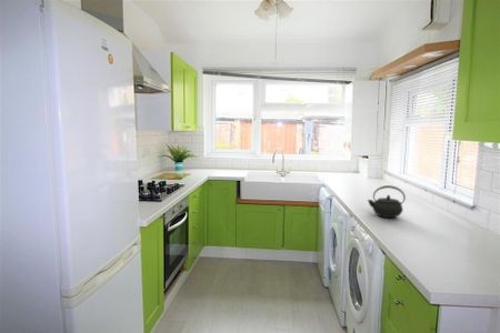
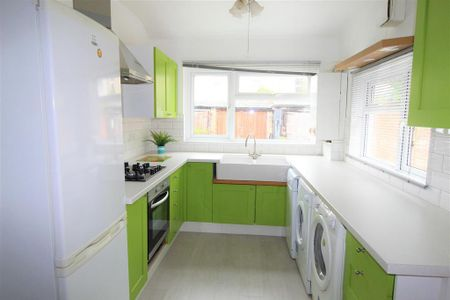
- kettle [367,184,407,219]
